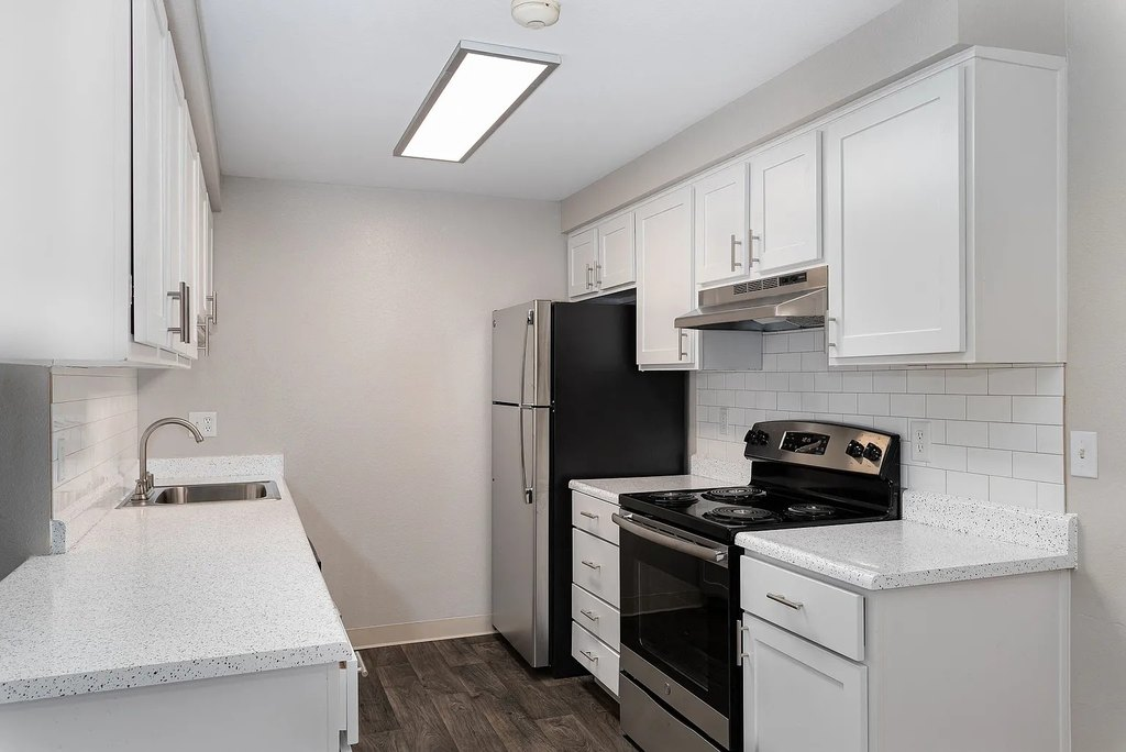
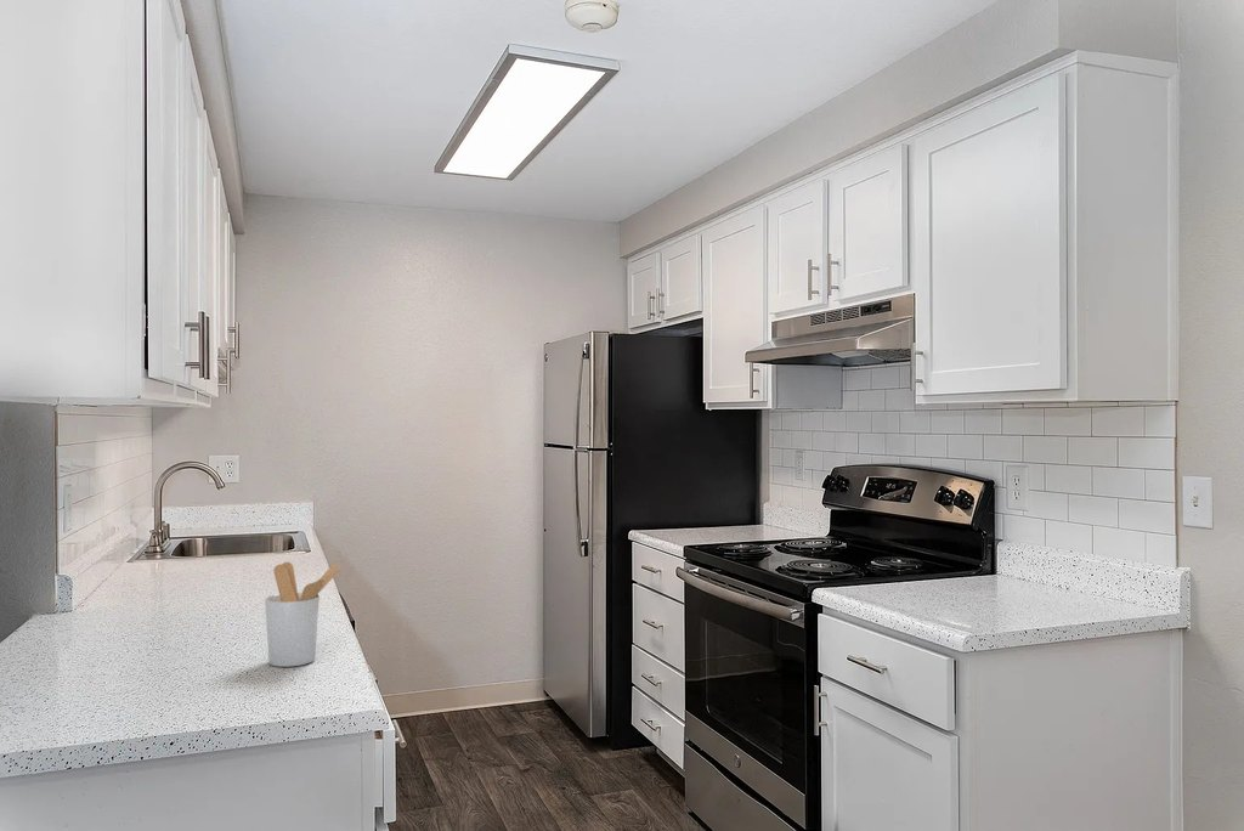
+ utensil holder [264,561,343,668]
